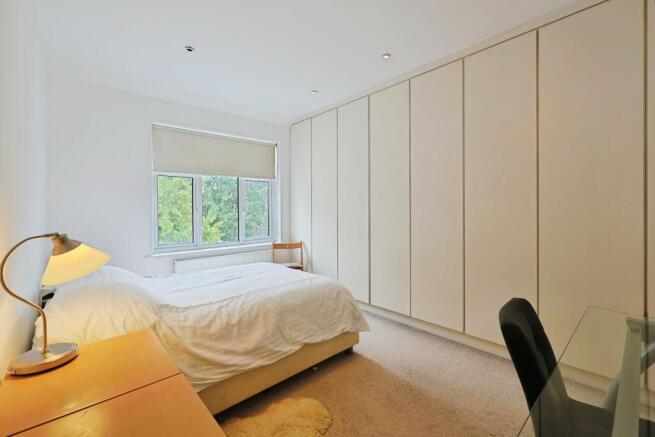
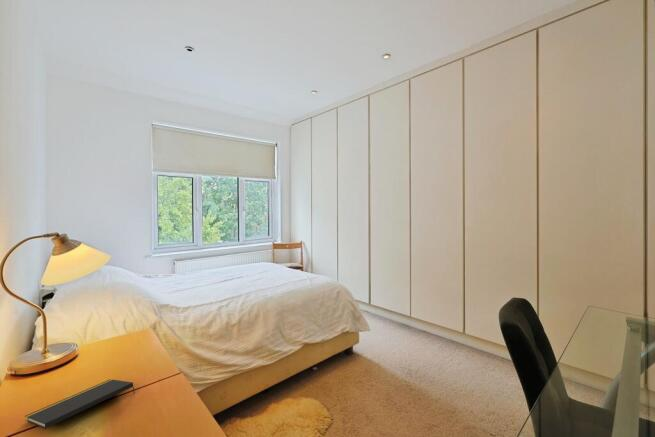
+ notepad [24,378,136,430]
